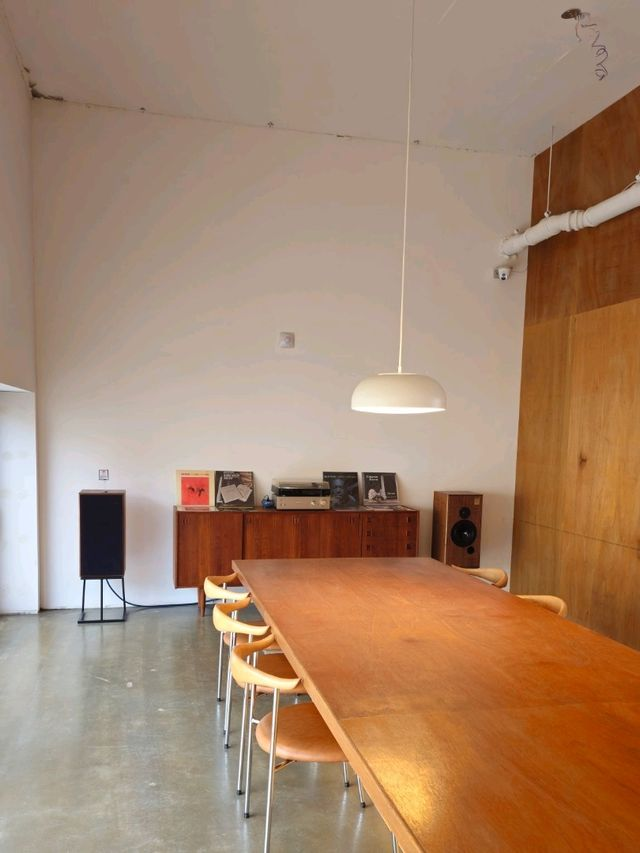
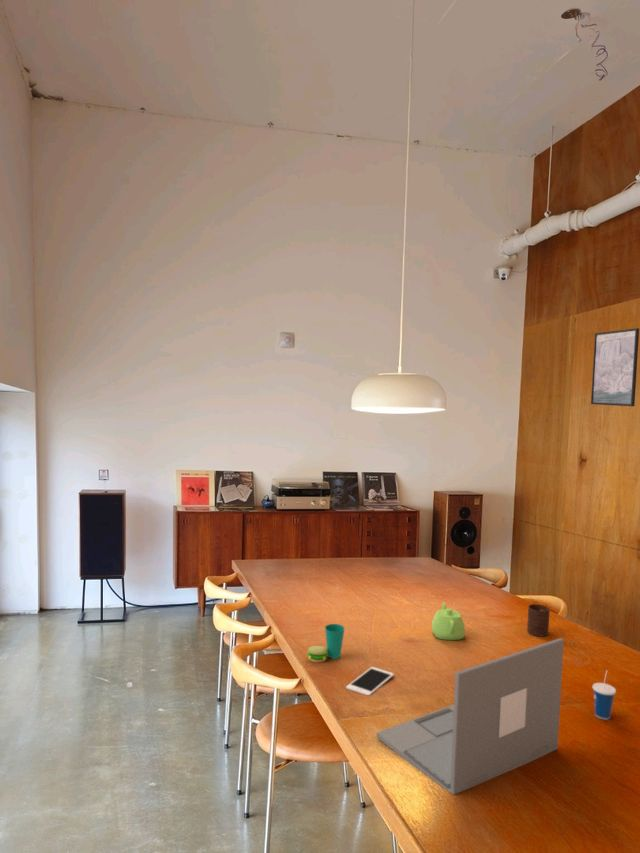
+ cup [592,669,617,720]
+ laptop [375,637,565,796]
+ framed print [590,327,640,407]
+ cup [306,623,346,663]
+ teapot [431,601,466,641]
+ cell phone [345,666,395,697]
+ cup [526,603,551,637]
